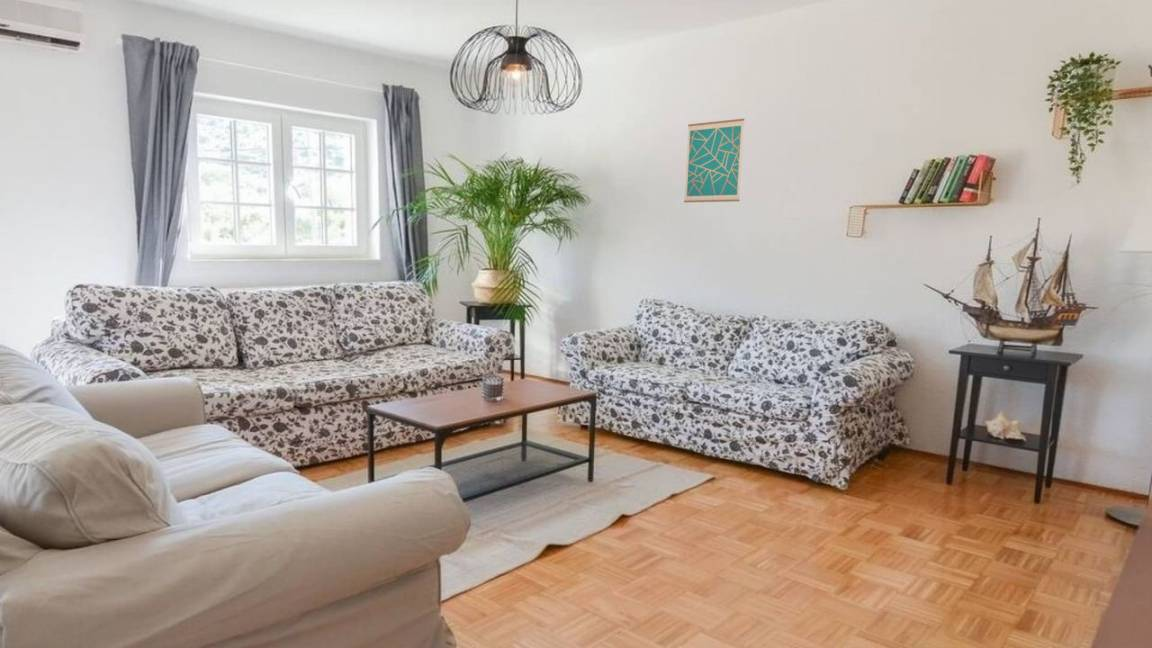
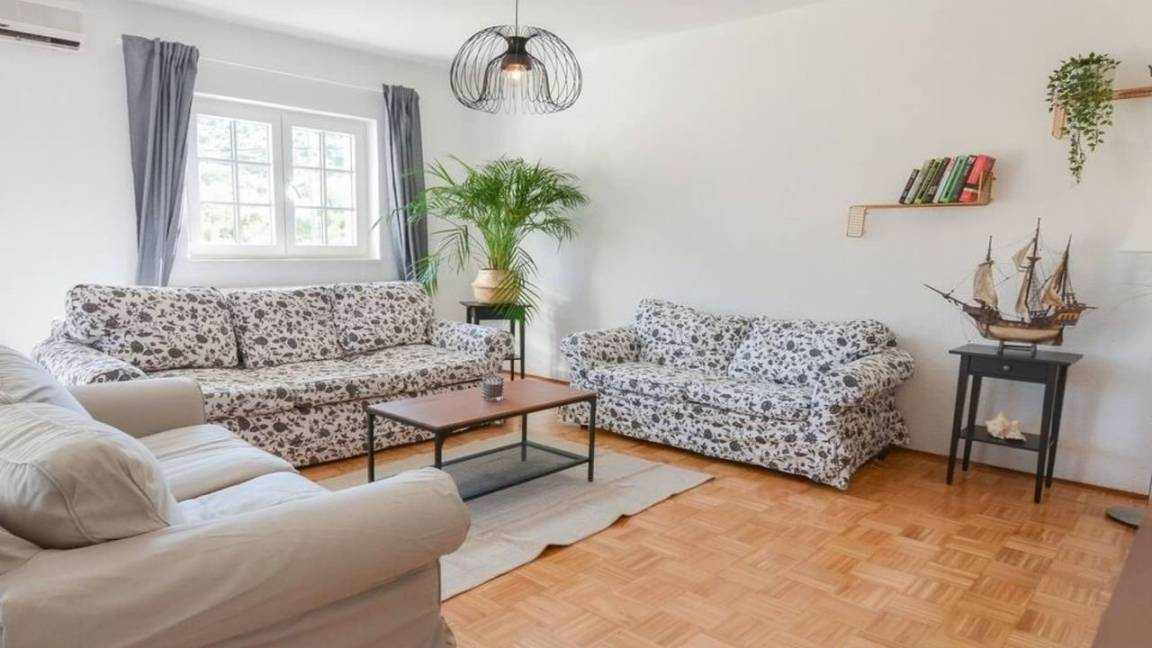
- wall art [683,118,745,203]
